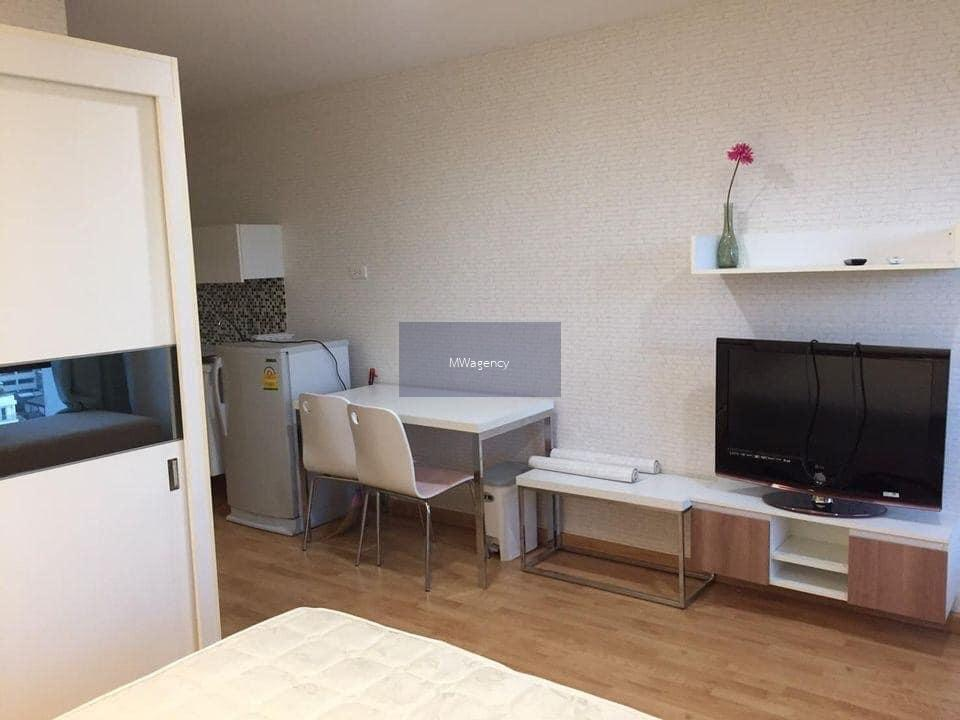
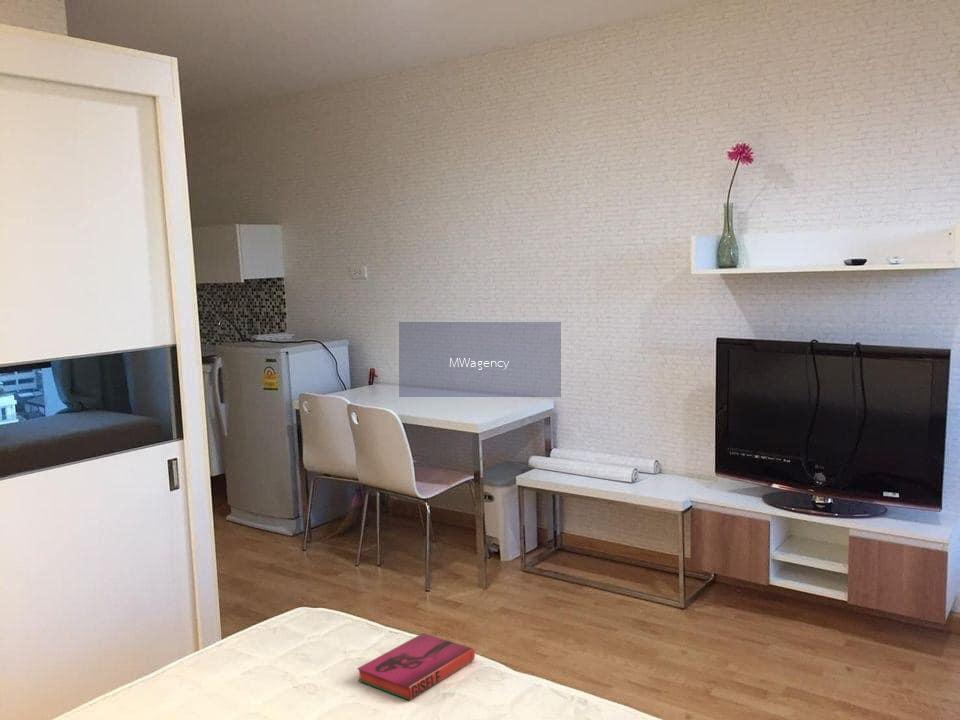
+ hardback book [356,632,476,702]
